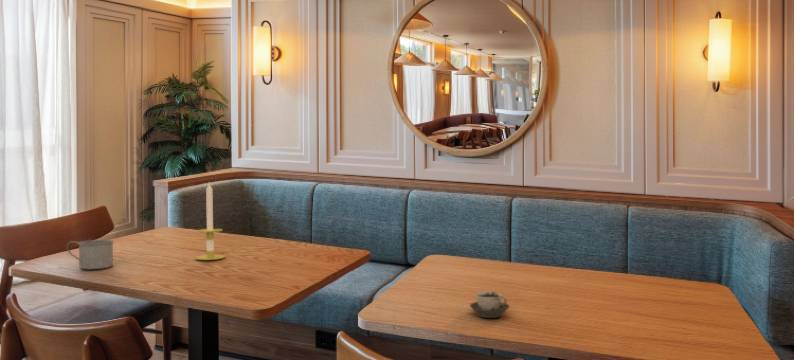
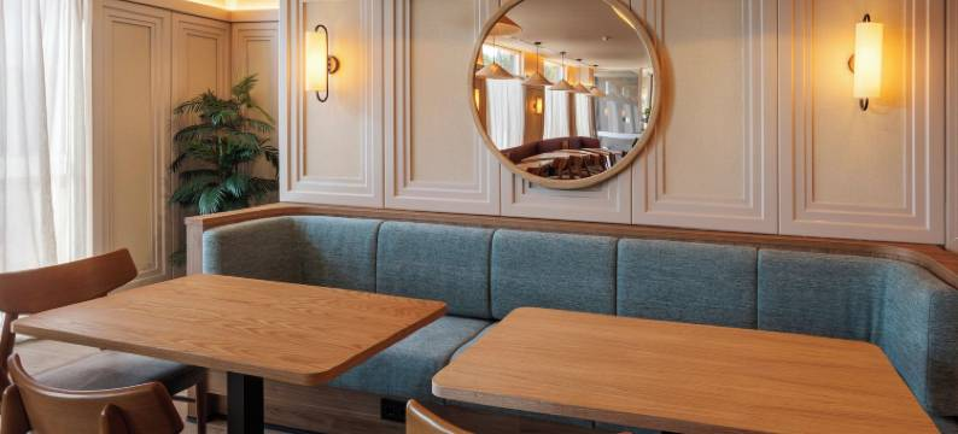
- cup [469,291,510,319]
- candle [195,182,226,261]
- mug [66,239,115,270]
